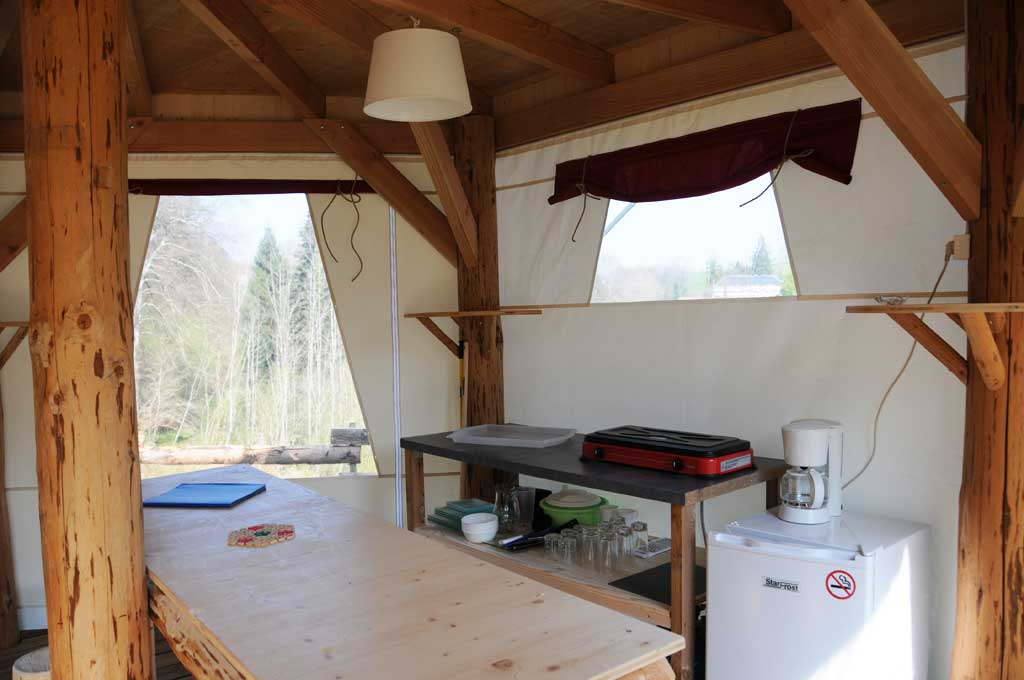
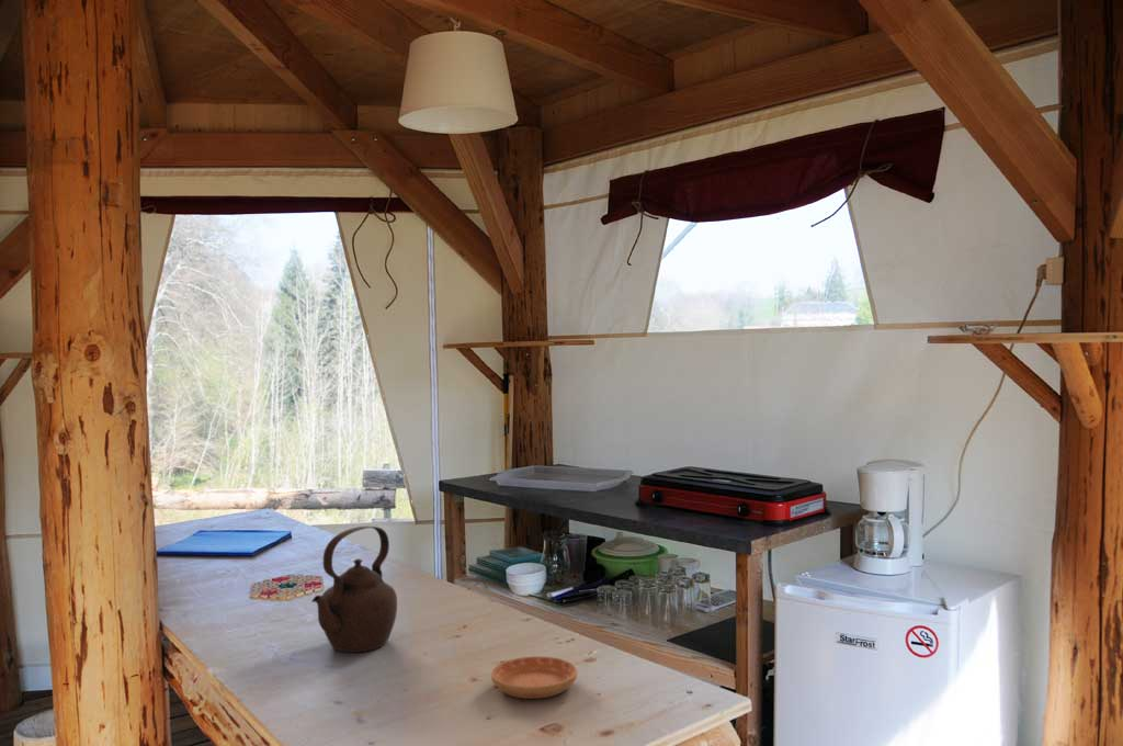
+ saucer [490,655,578,700]
+ teapot [310,525,398,654]
